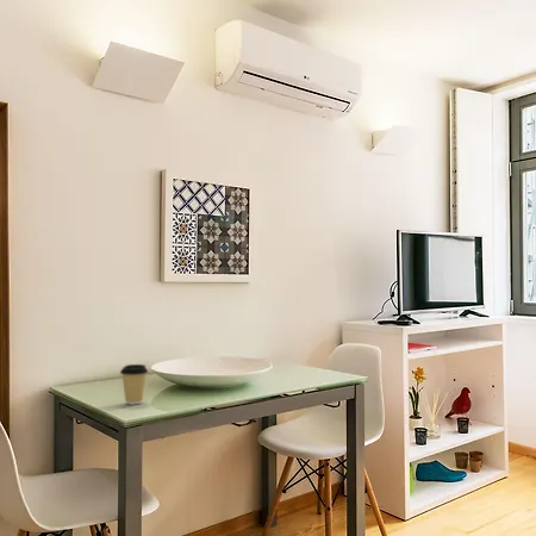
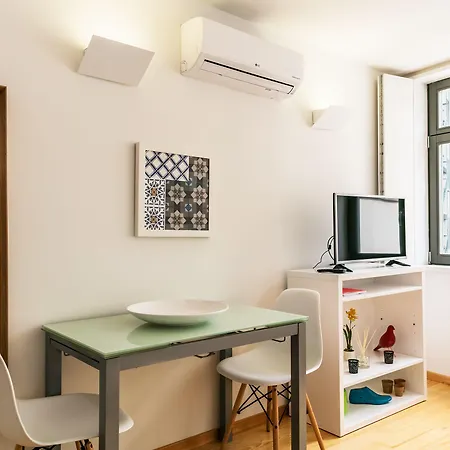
- coffee cup [119,363,149,405]
